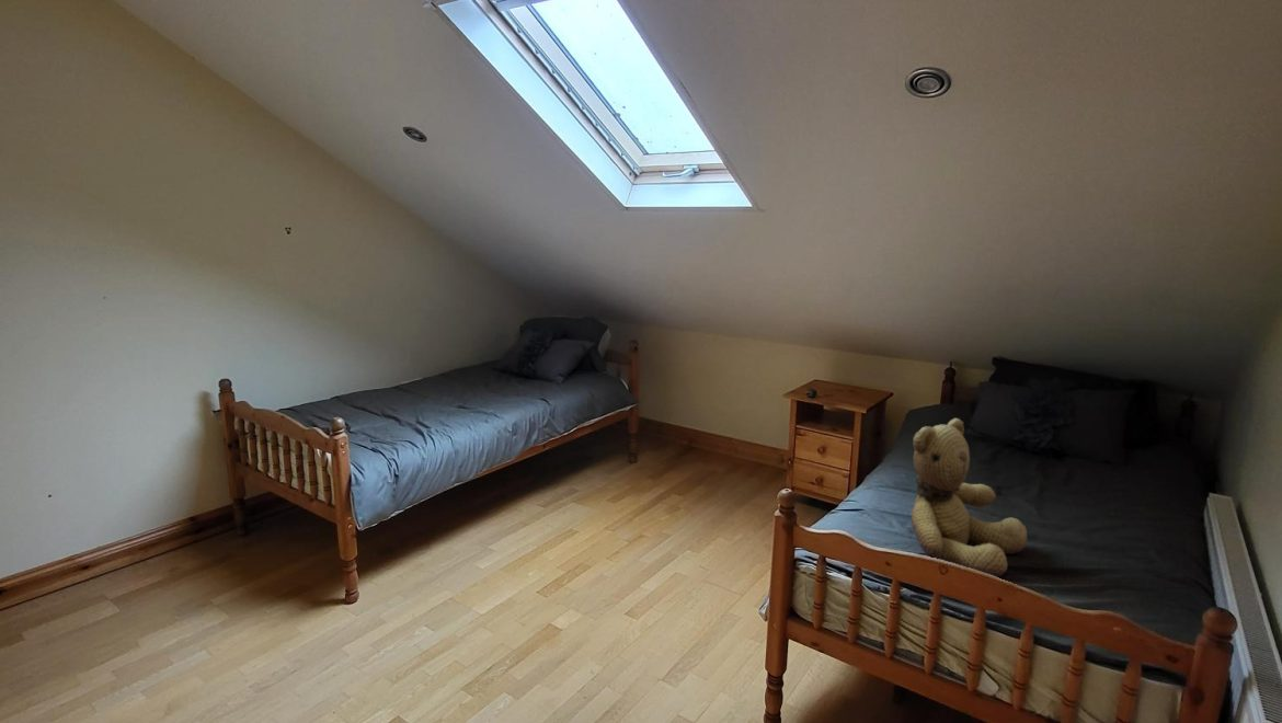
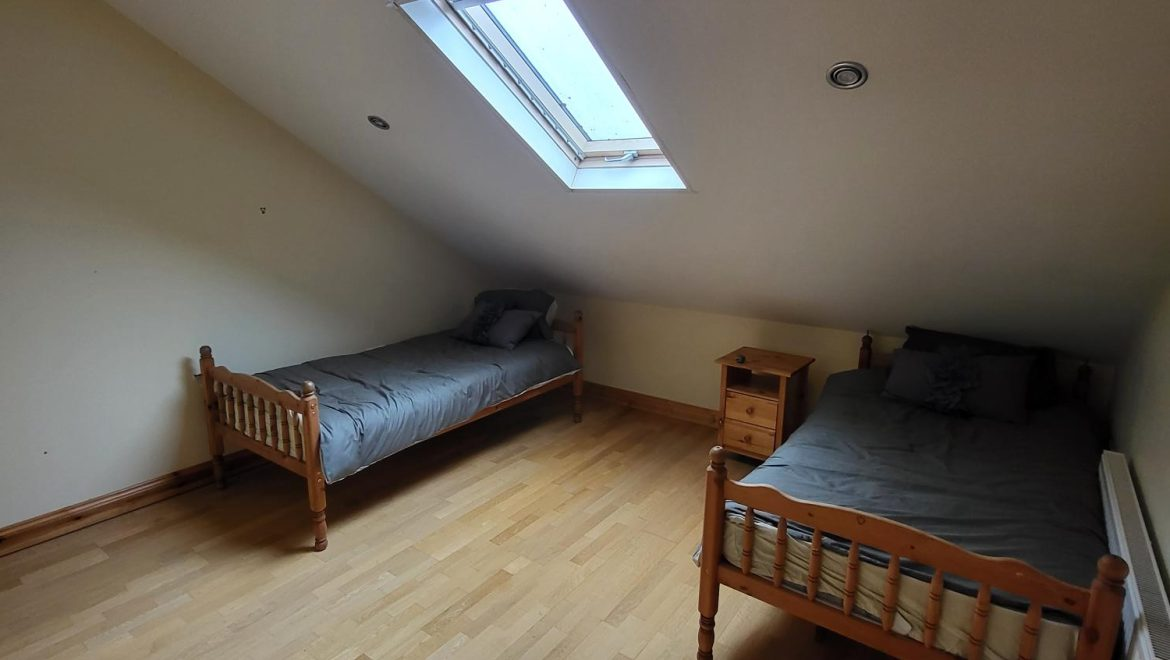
- teddy bear [909,417,1028,578]
